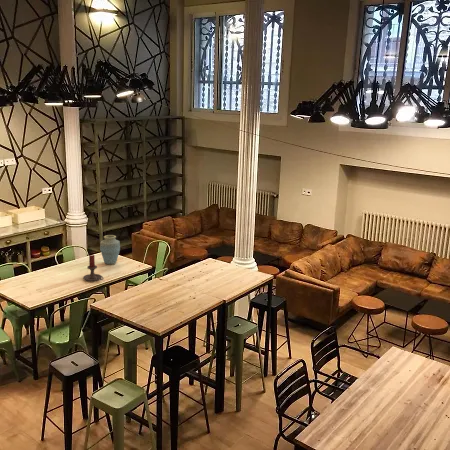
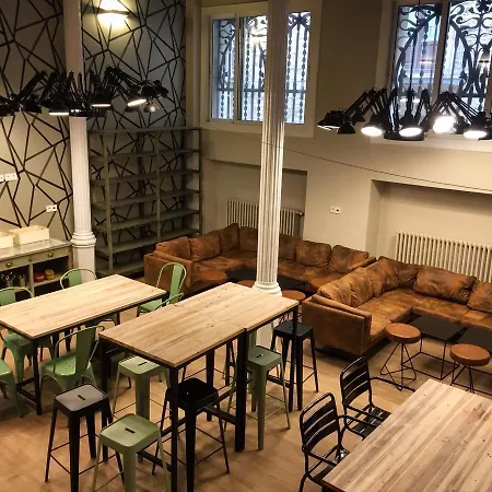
- candle holder [82,254,104,282]
- vase [99,234,121,265]
